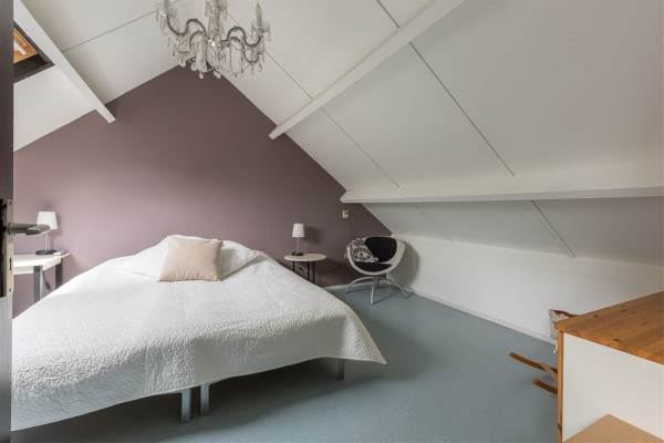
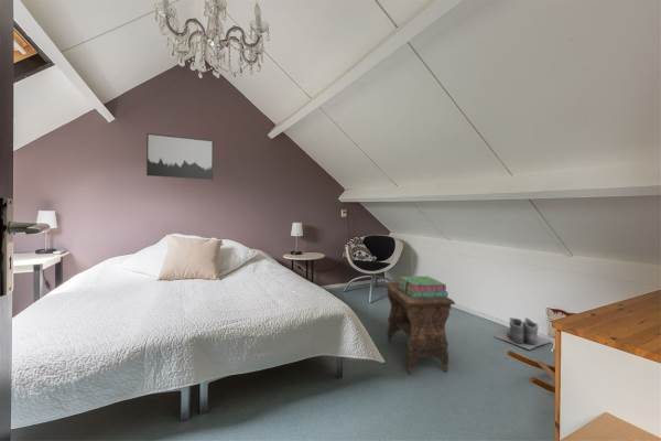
+ stack of books [398,276,449,298]
+ footstool [383,281,456,374]
+ boots [492,316,553,351]
+ wall art [145,132,214,181]
